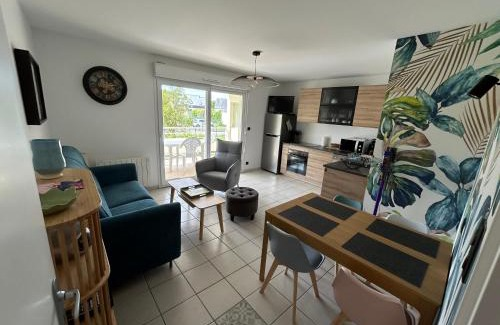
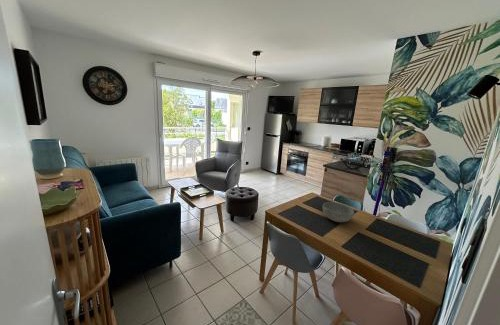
+ bowl [322,201,355,223]
